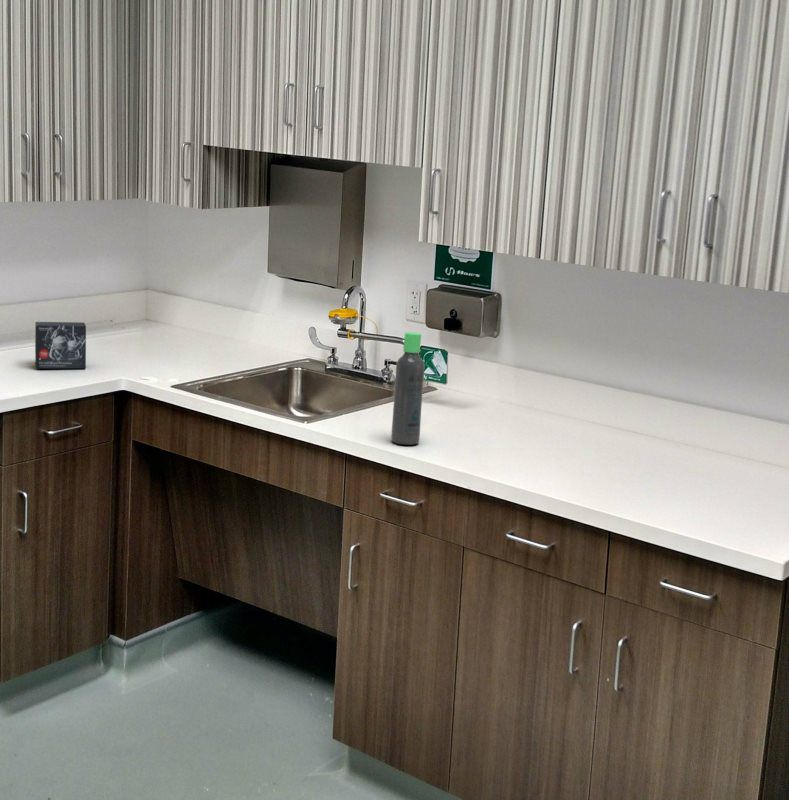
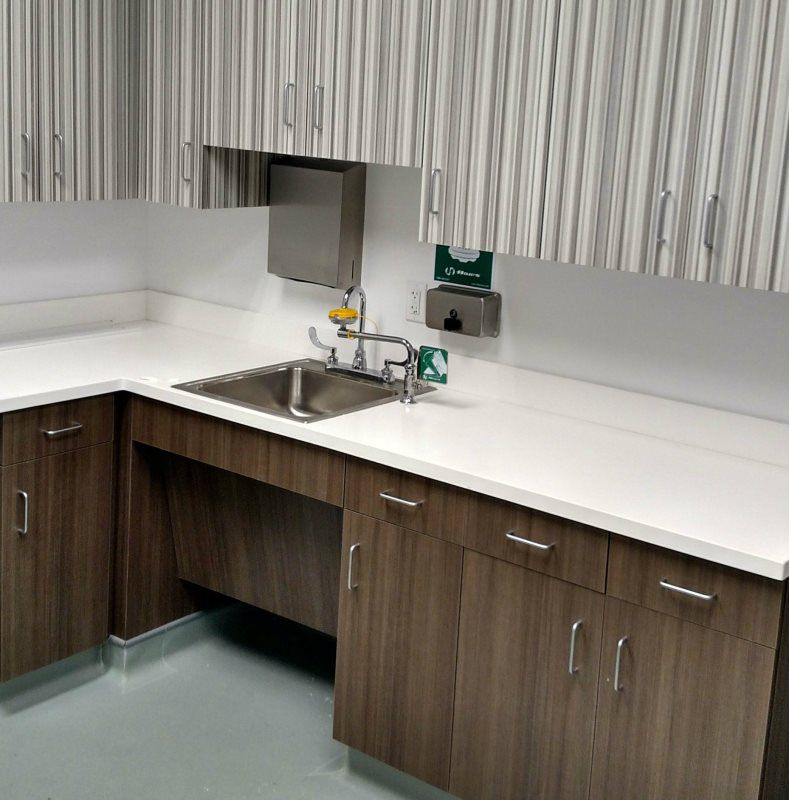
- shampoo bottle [390,331,426,446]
- small box [34,321,87,369]
